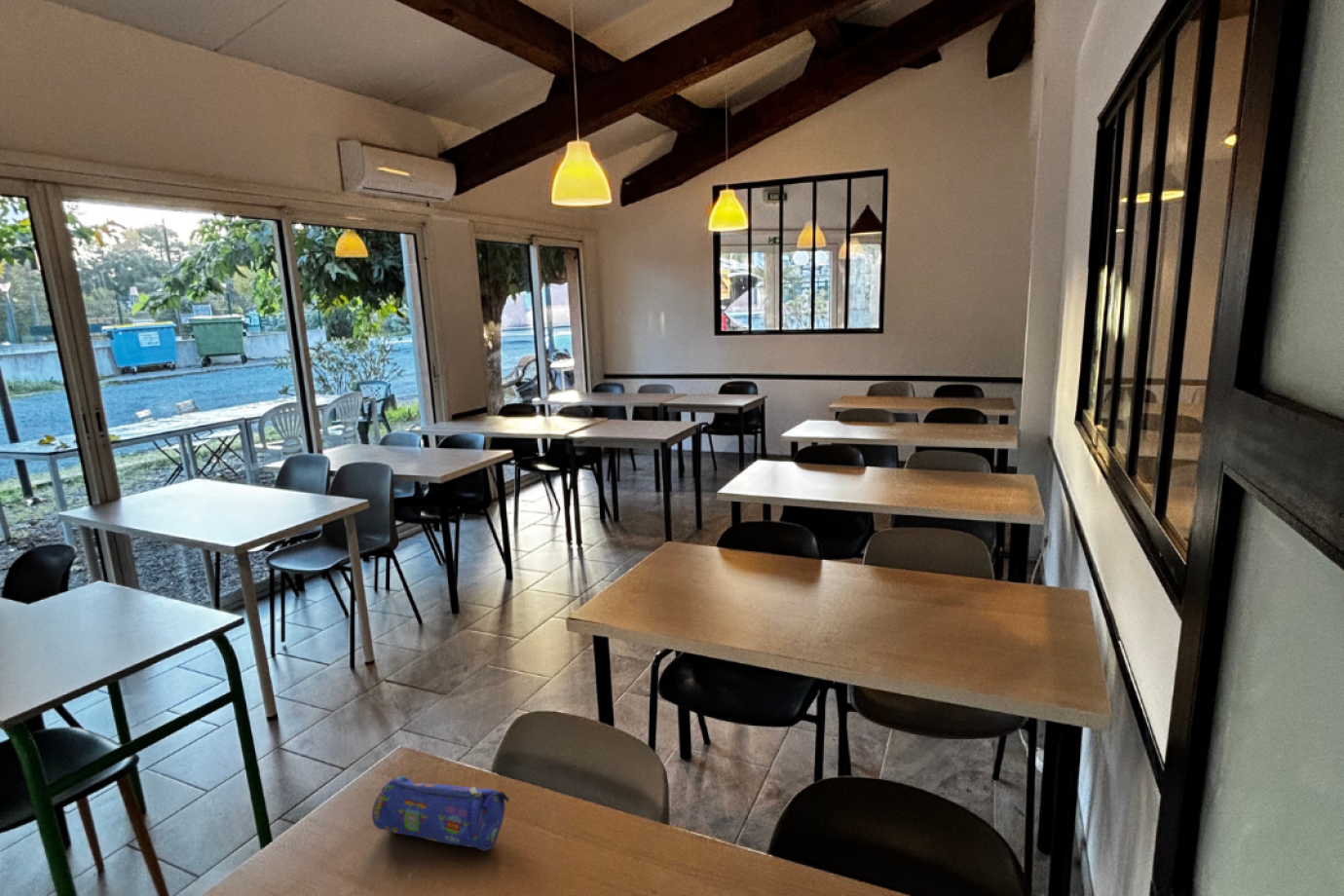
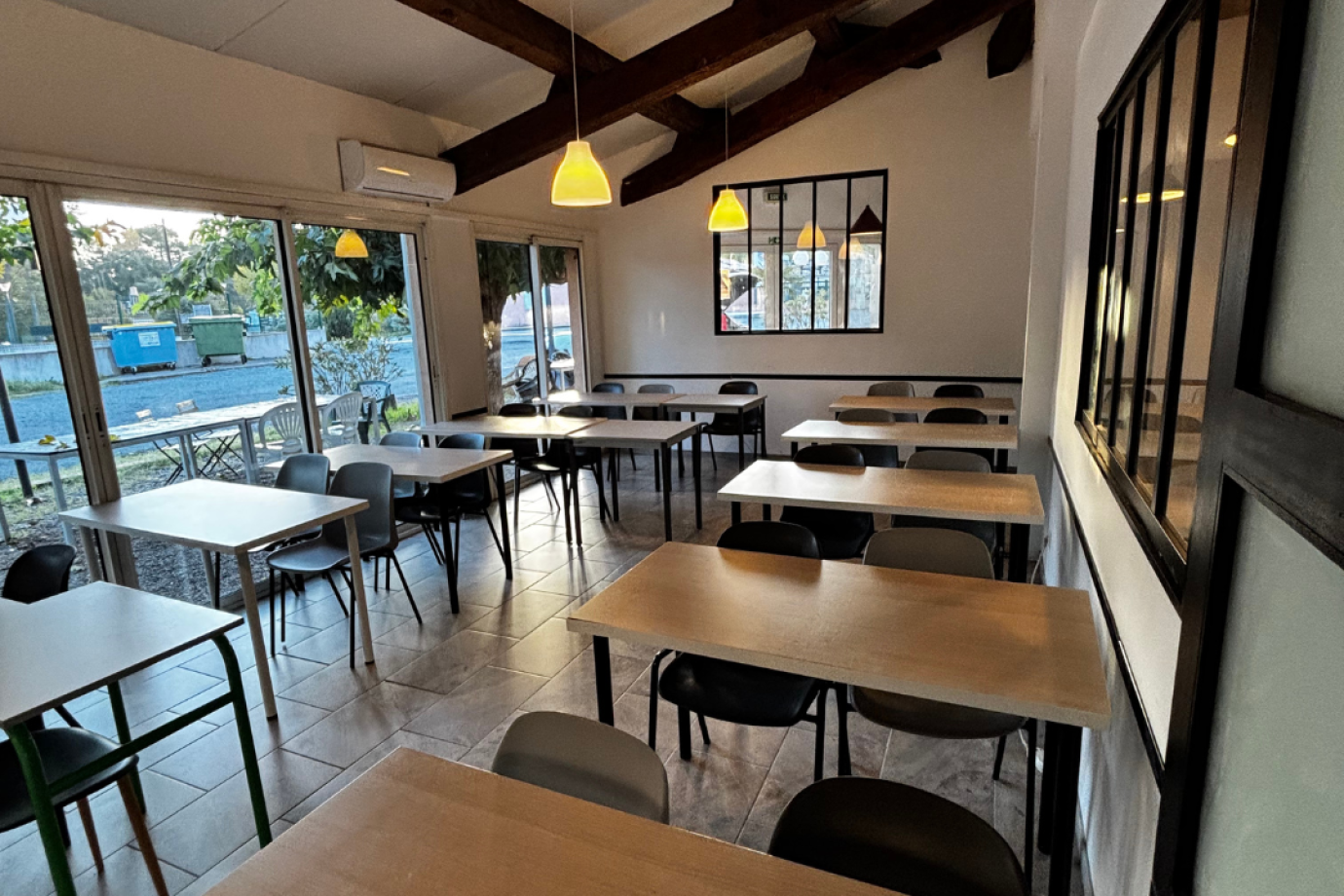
- pencil case [371,774,510,852]
